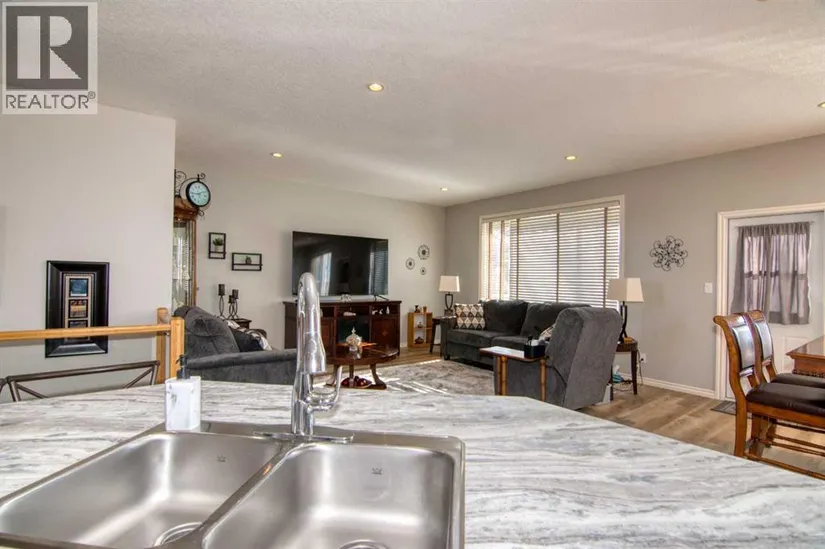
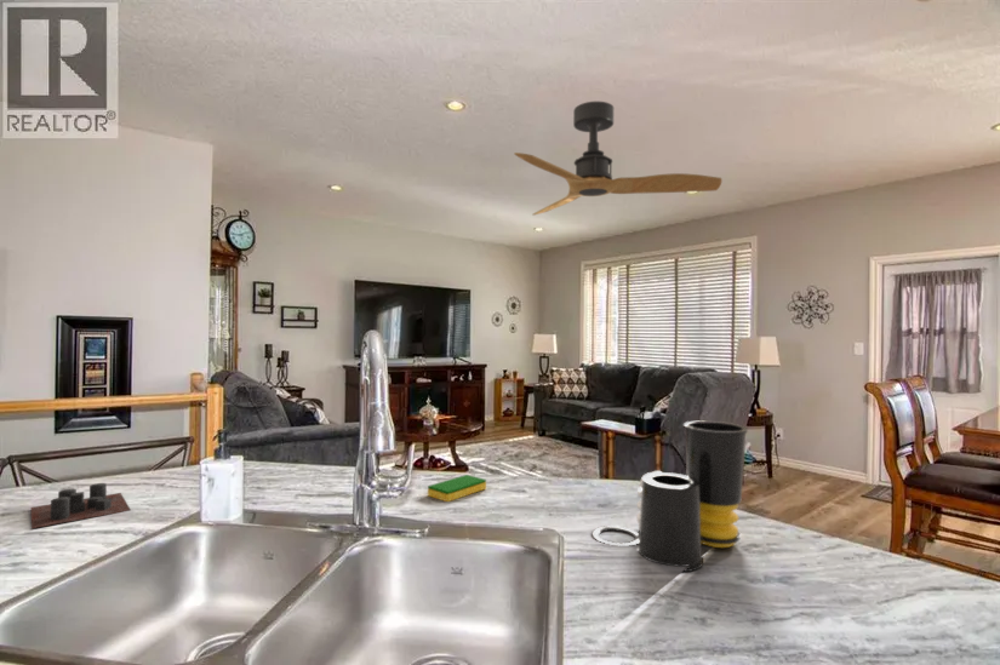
+ candle [29,482,131,529]
+ ceiling fan [513,101,724,217]
+ dish sponge [427,474,487,503]
+ water filter [590,420,749,573]
